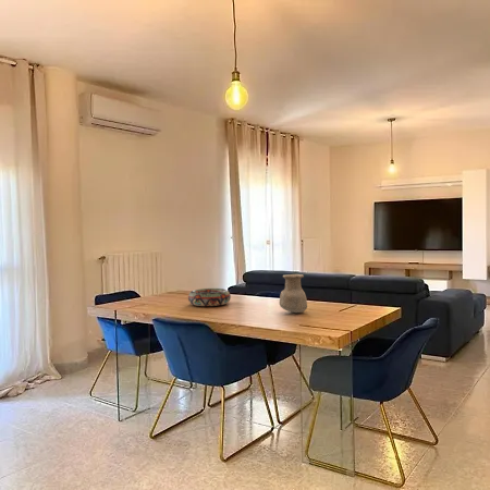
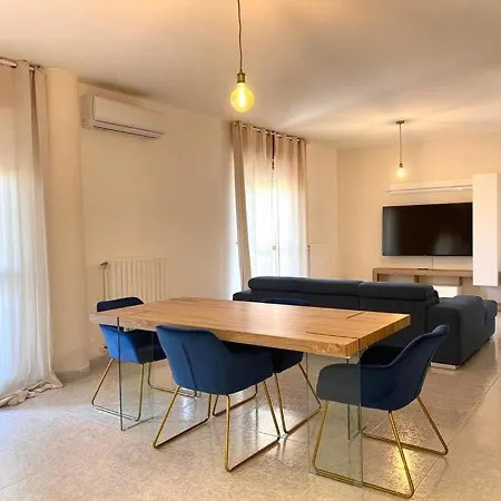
- vase [278,273,308,314]
- decorative bowl [187,287,232,307]
